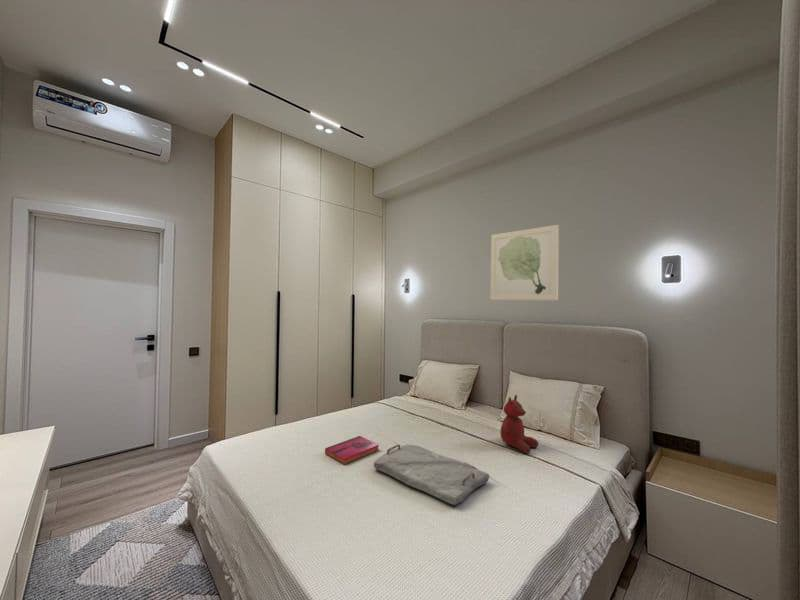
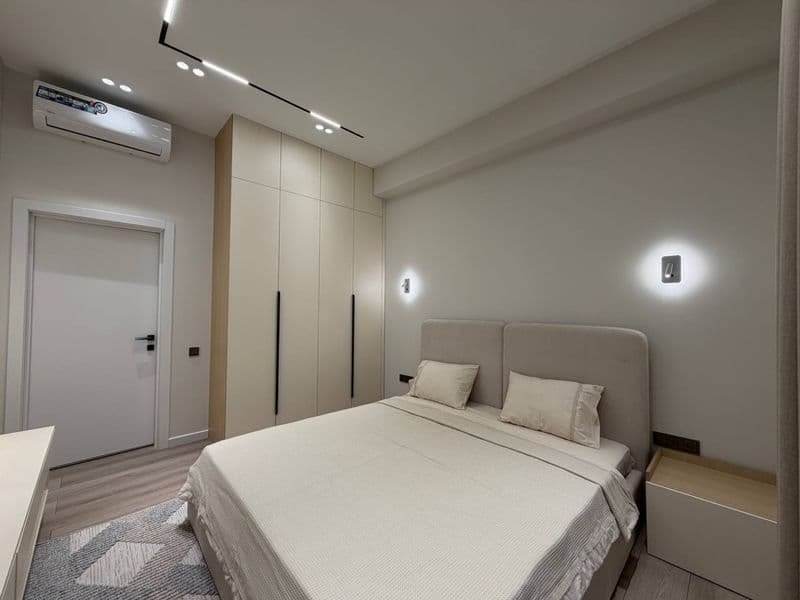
- hardback book [324,435,380,465]
- teddy bear [500,394,539,454]
- wall art [489,224,560,301]
- serving tray [373,443,490,506]
